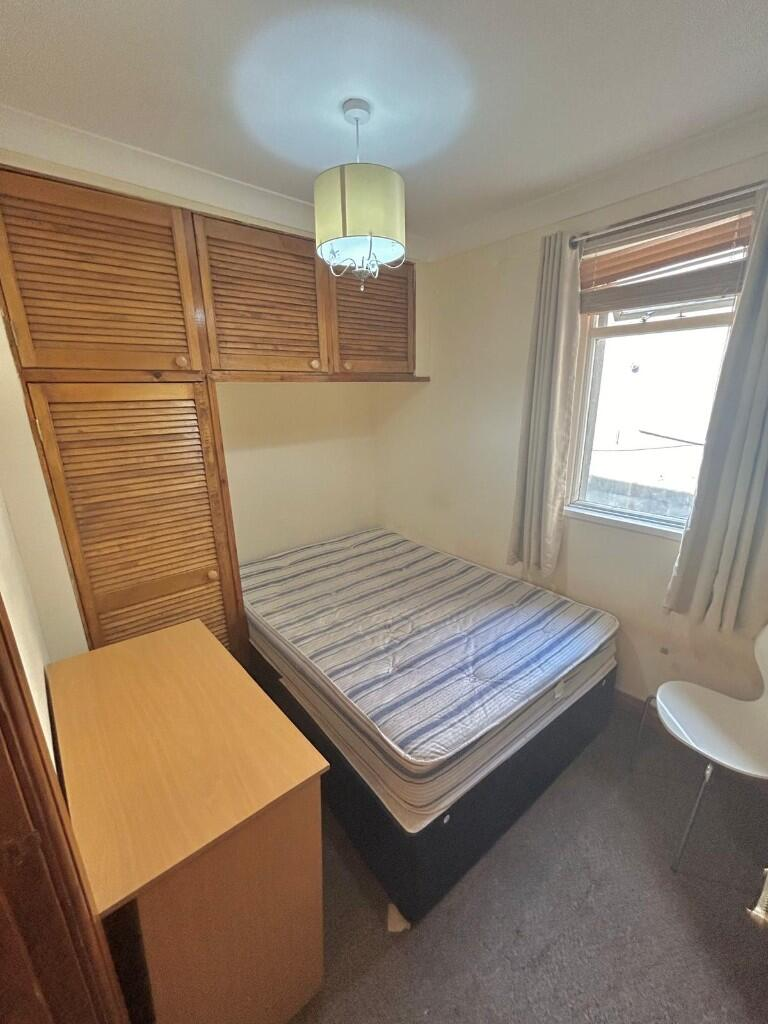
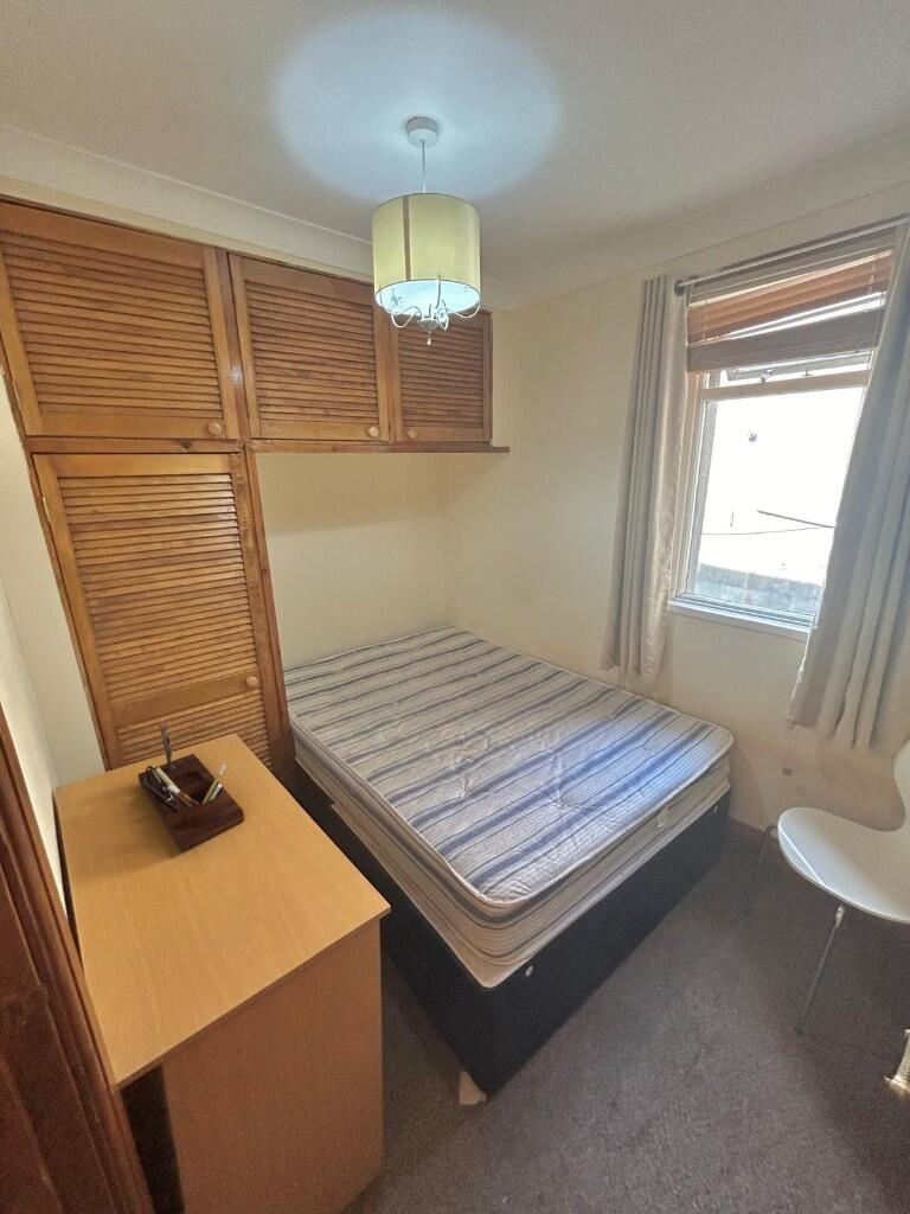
+ desk organizer [137,721,245,852]
